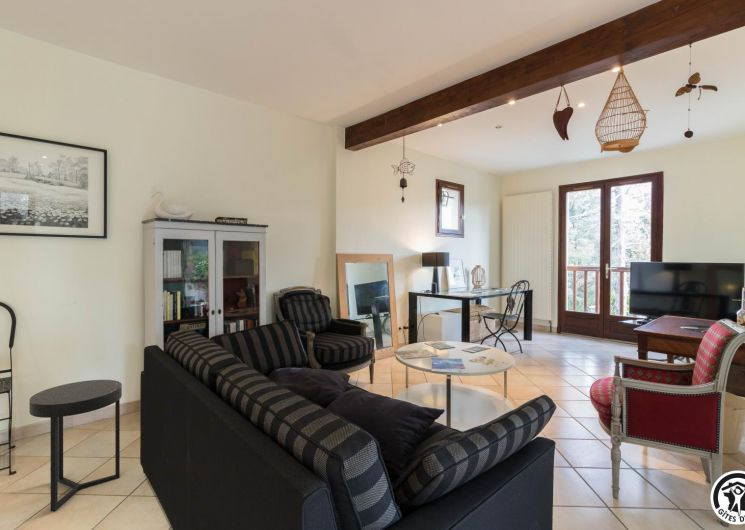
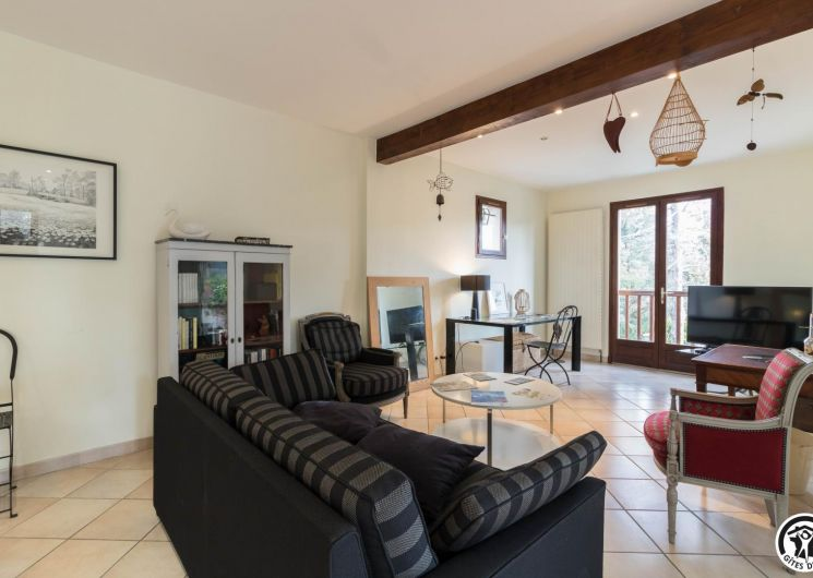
- side table [28,379,123,513]
